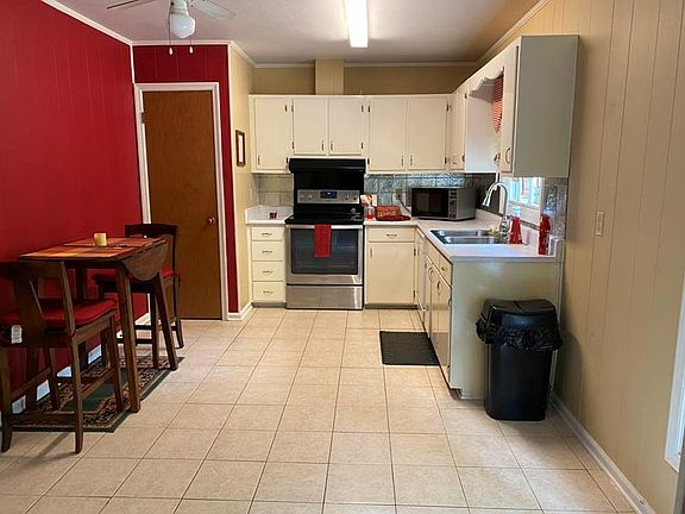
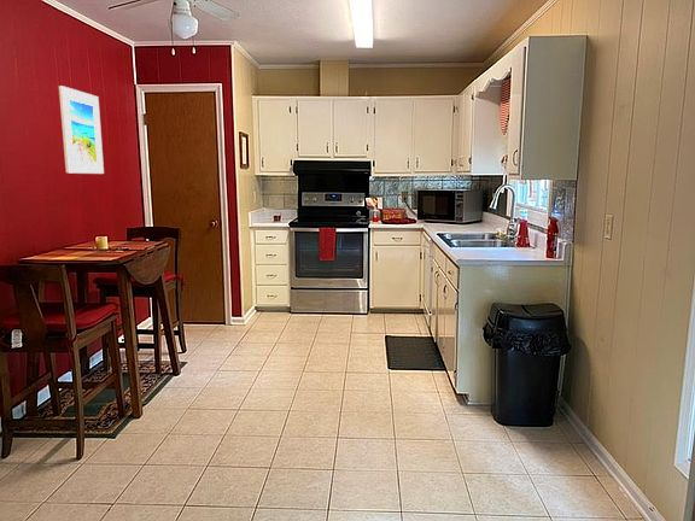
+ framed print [58,84,105,175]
